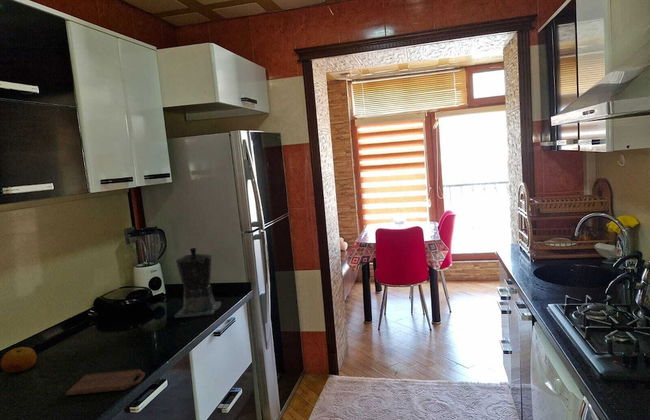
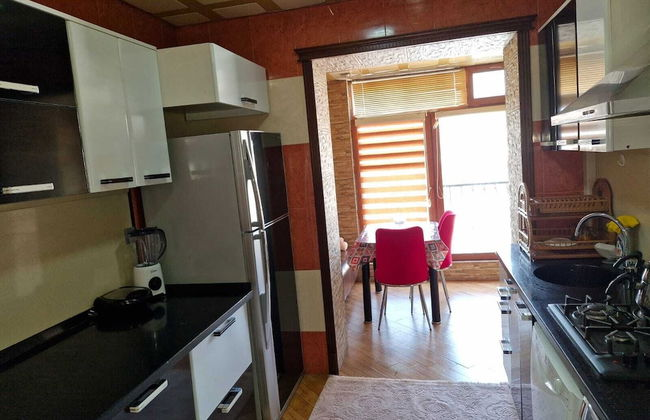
- cutting board [65,368,146,397]
- coffee maker [173,247,222,319]
- fruit [0,346,38,373]
